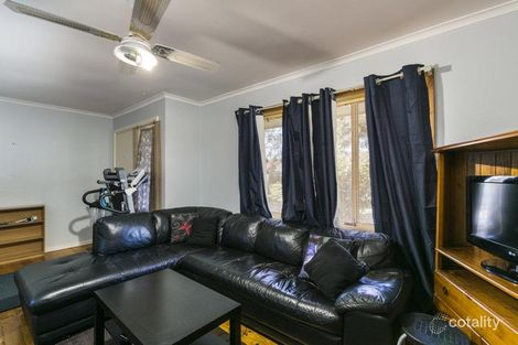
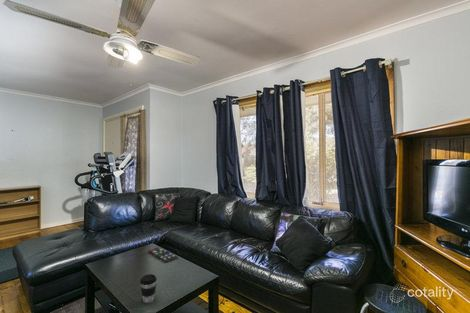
+ coffee cup [139,273,158,304]
+ remote control [147,246,179,264]
